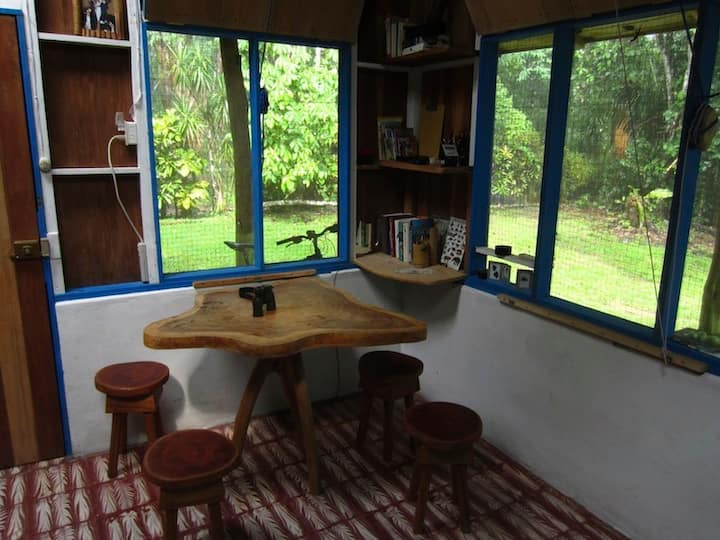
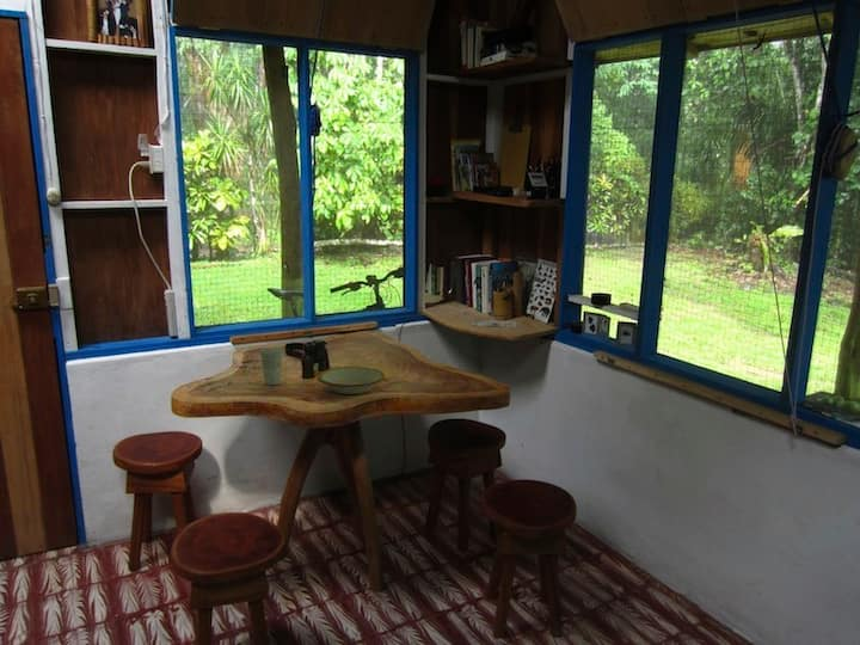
+ cup [258,346,285,386]
+ bowl [317,366,386,395]
